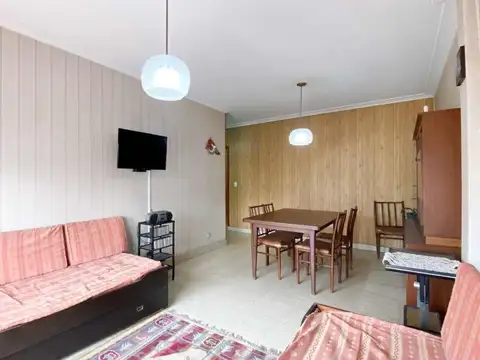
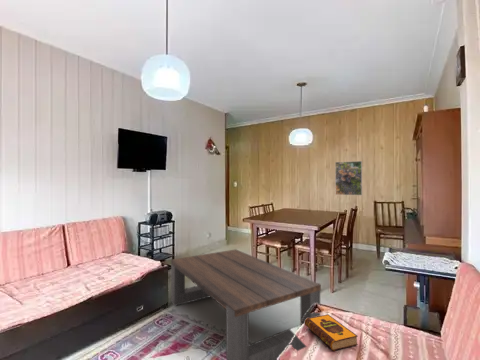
+ hardback book [304,313,359,352]
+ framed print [334,160,363,196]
+ coffee table [170,248,322,360]
